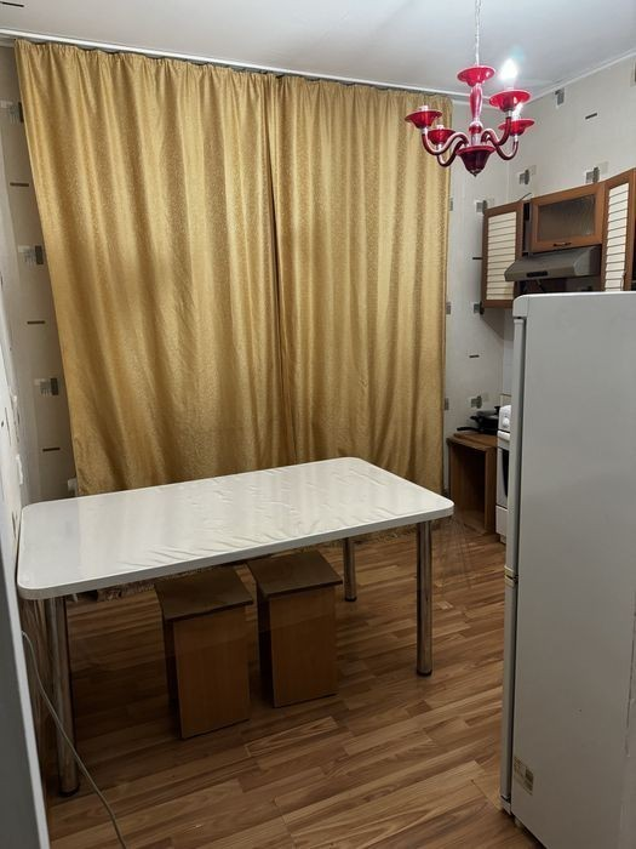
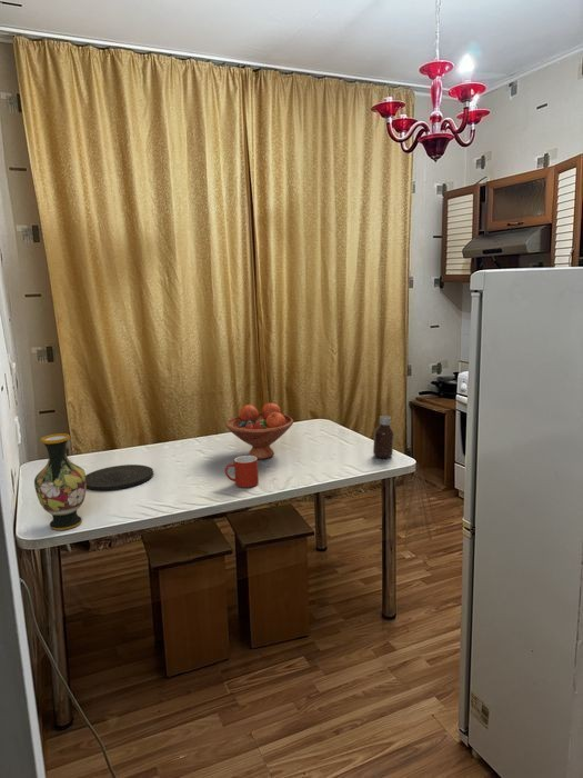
+ plate [86,463,154,491]
+ vase [33,432,87,531]
+ mug [224,455,260,489]
+ bottle [372,415,395,459]
+ fruit bowl [224,402,294,460]
